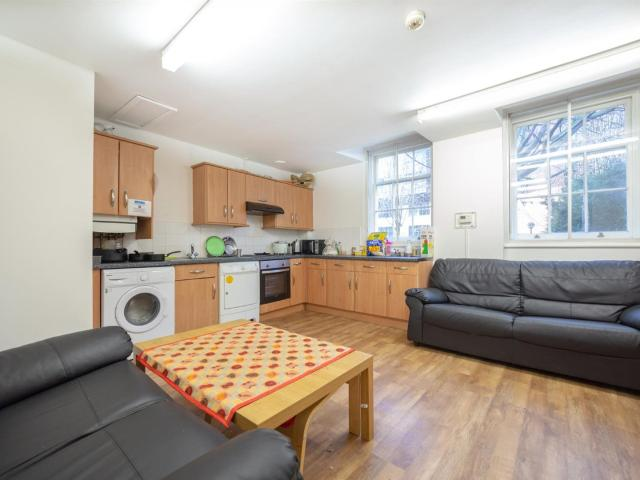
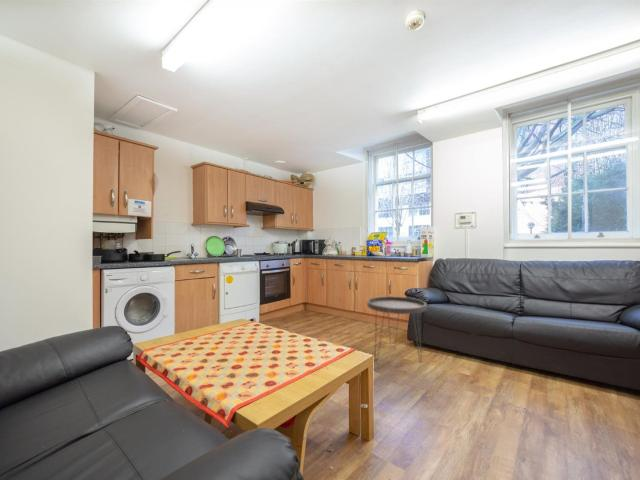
+ side table [366,295,428,362]
